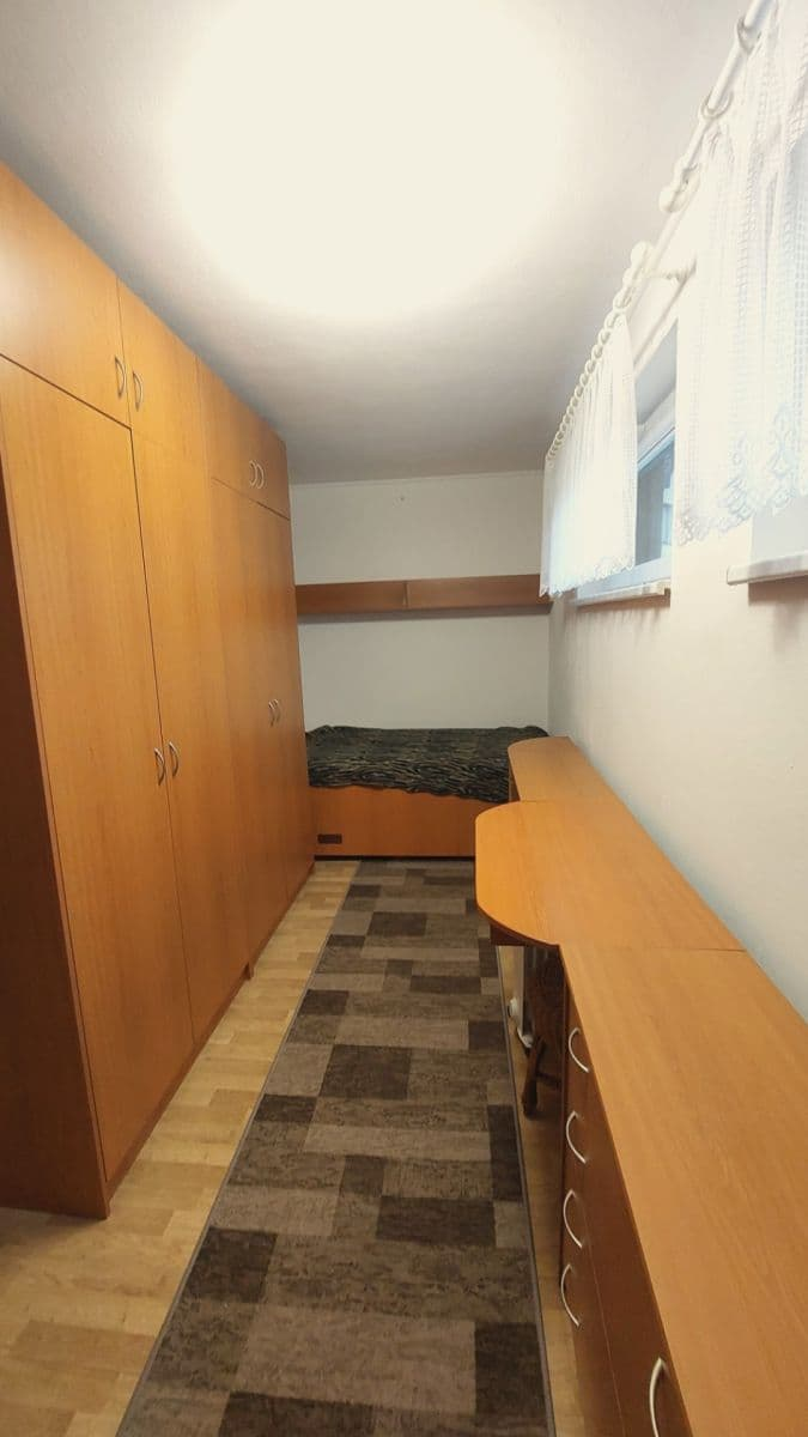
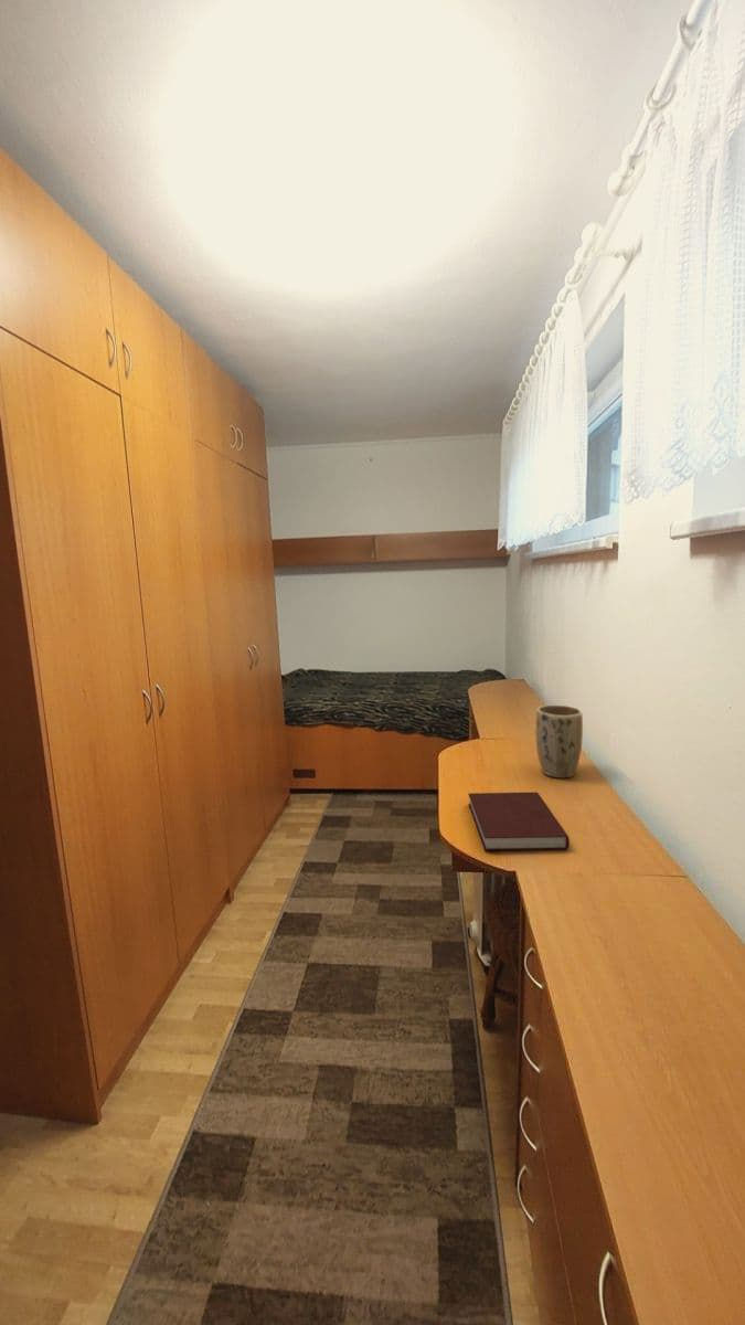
+ plant pot [535,704,584,778]
+ notebook [467,791,571,851]
